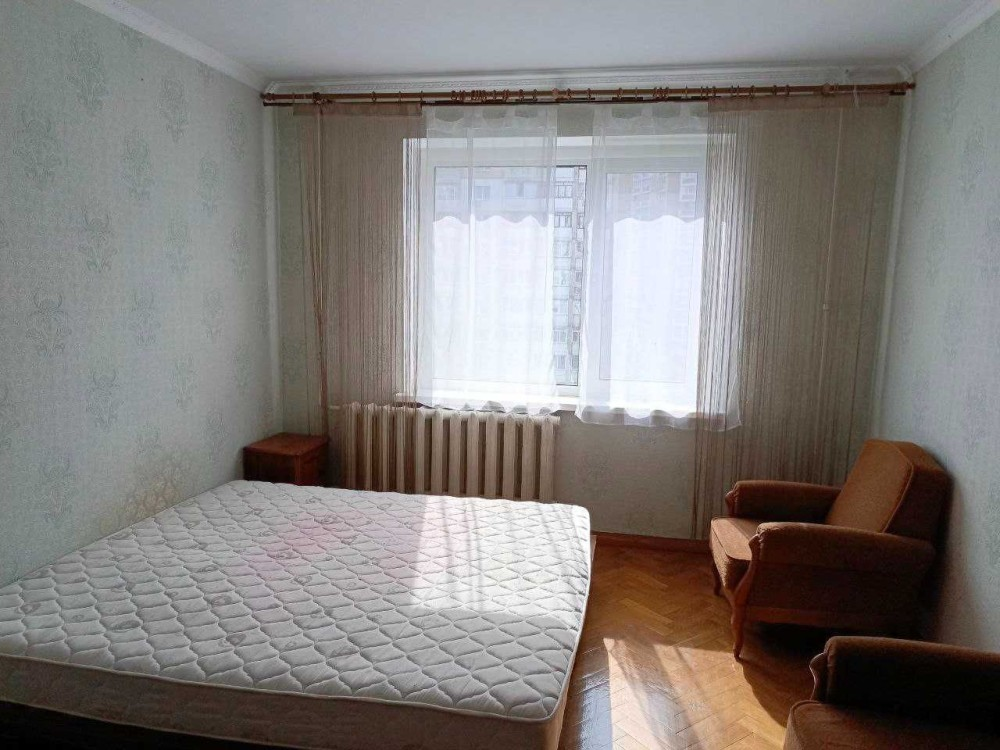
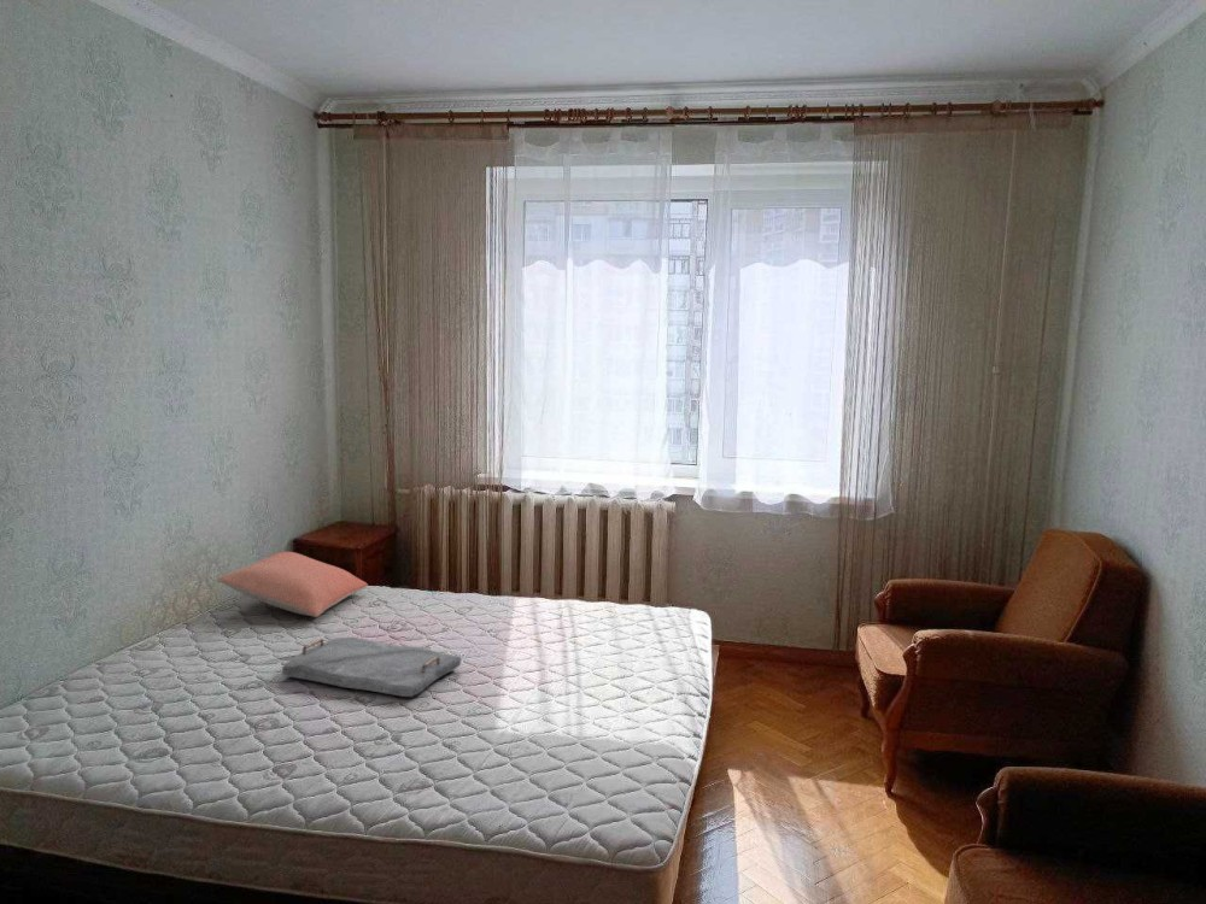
+ pillow [216,551,369,618]
+ serving tray [281,636,463,698]
